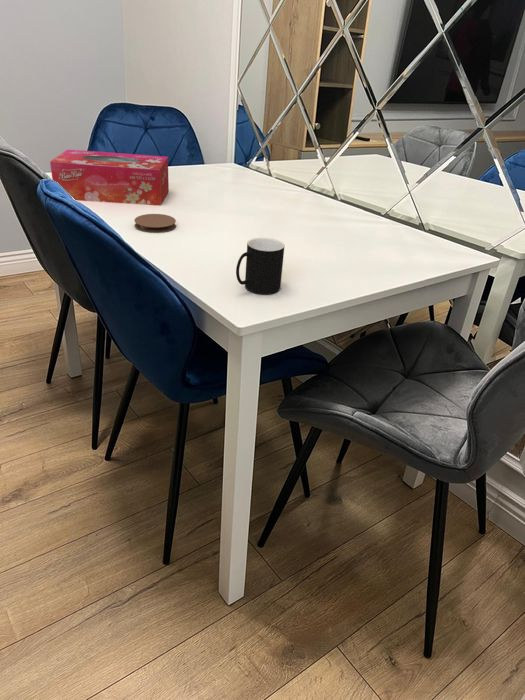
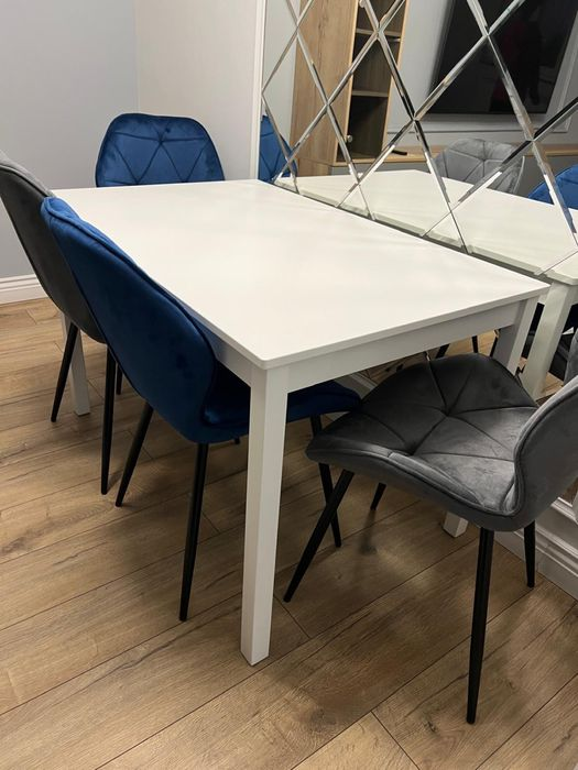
- cup [235,237,285,295]
- tissue box [49,149,170,207]
- coaster [133,213,177,234]
